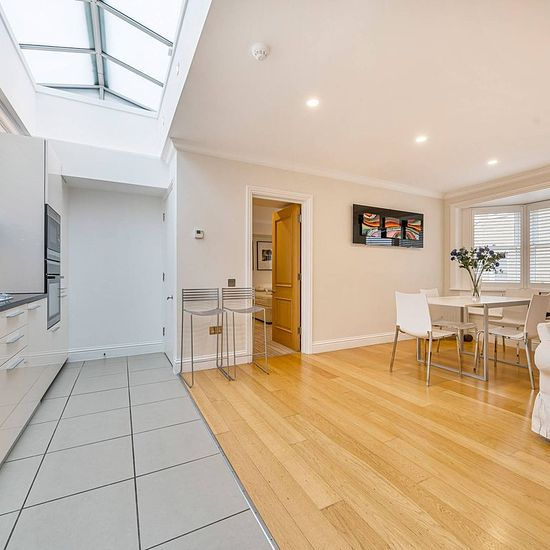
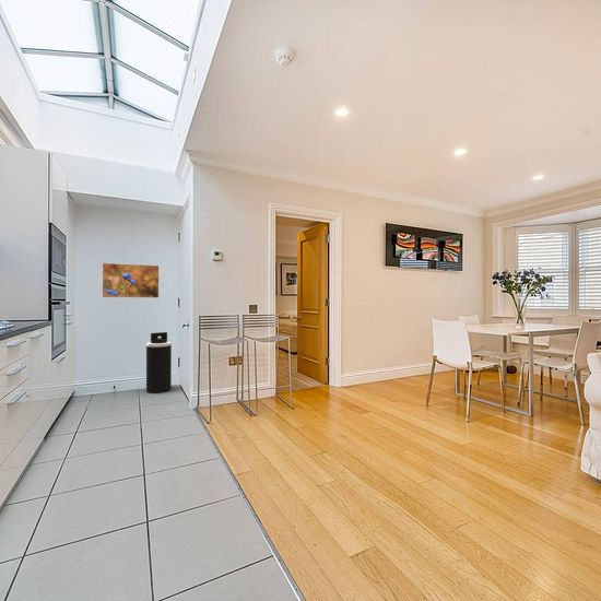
+ trash can [145,331,173,394]
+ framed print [102,262,161,299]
